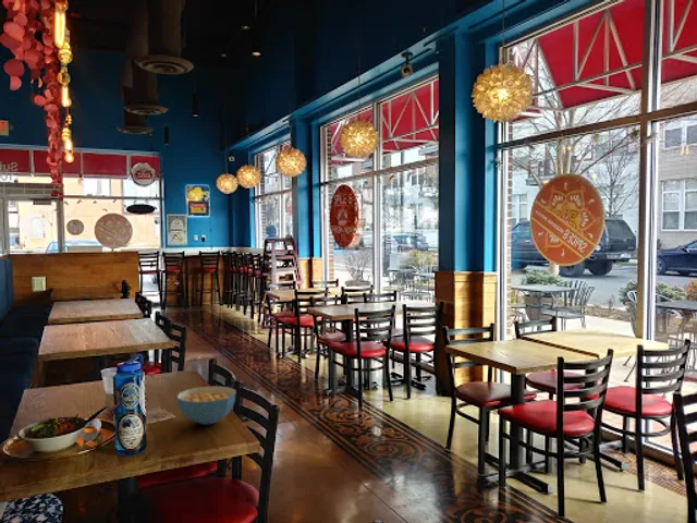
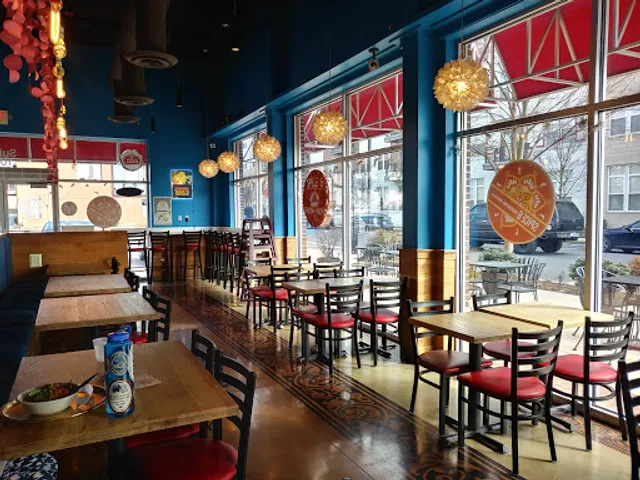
- cereal bowl [176,385,236,426]
